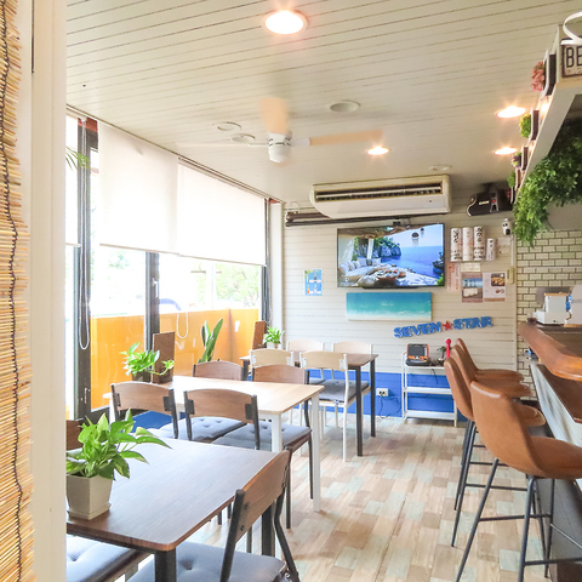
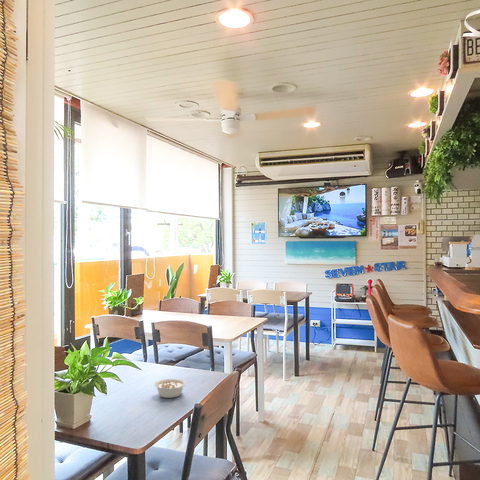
+ legume [153,378,187,399]
